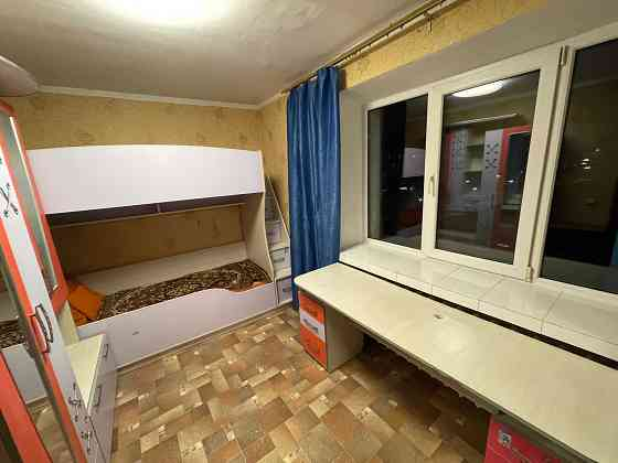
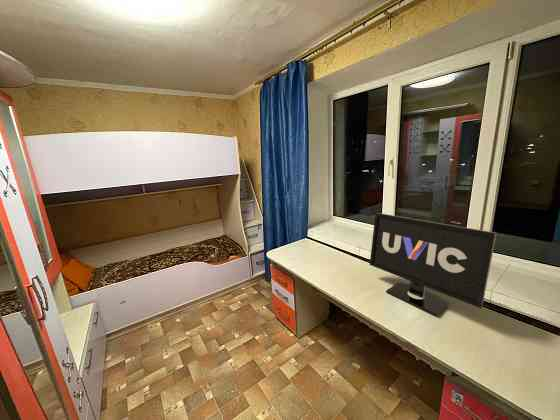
+ monitor [369,212,498,317]
